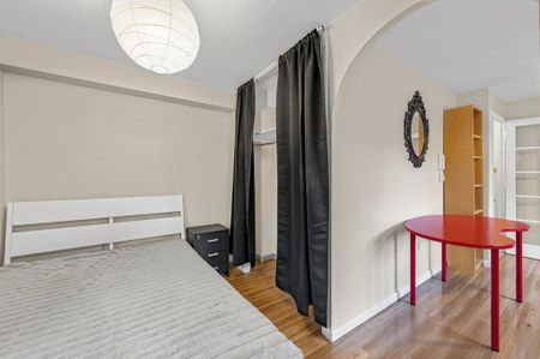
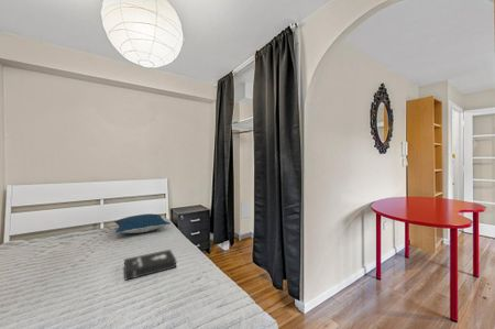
+ pillow [113,212,172,234]
+ booklet [123,249,177,282]
